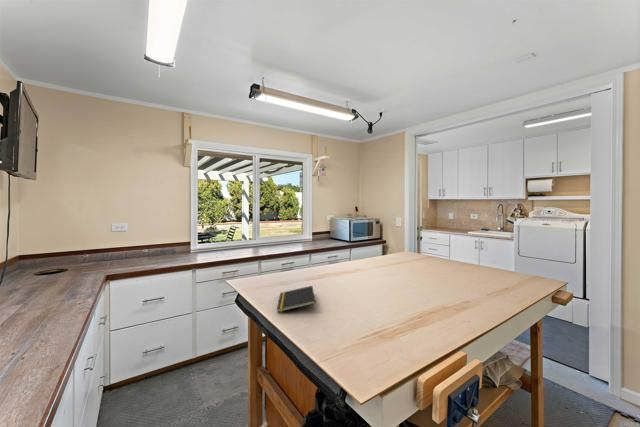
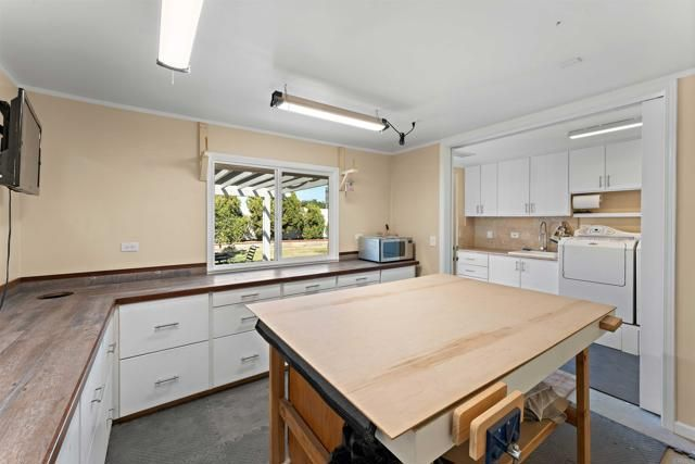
- notepad [276,285,316,313]
